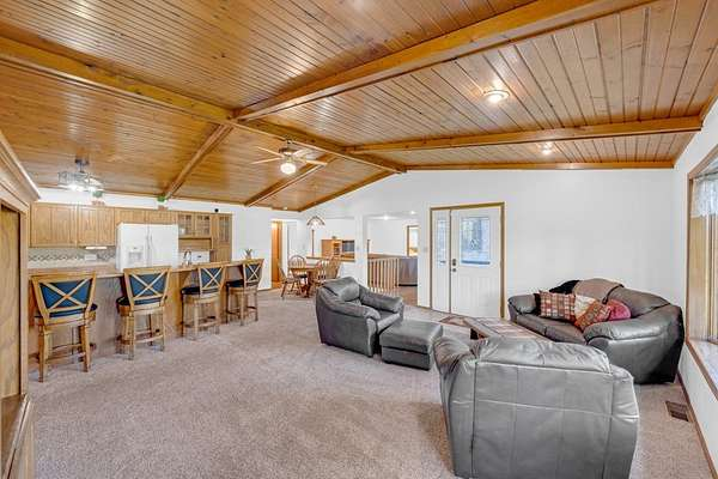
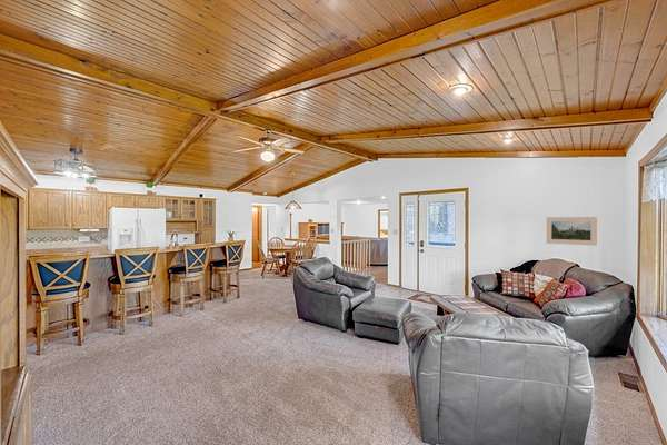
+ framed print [546,216,598,247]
